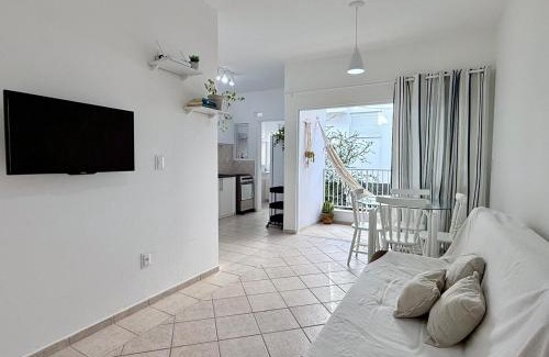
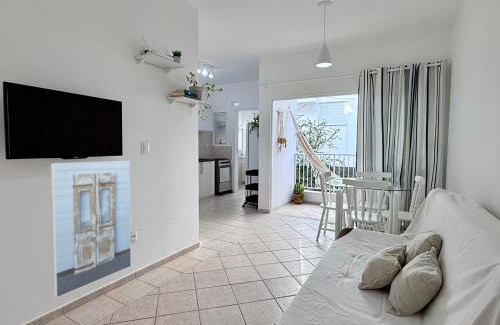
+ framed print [50,160,132,299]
